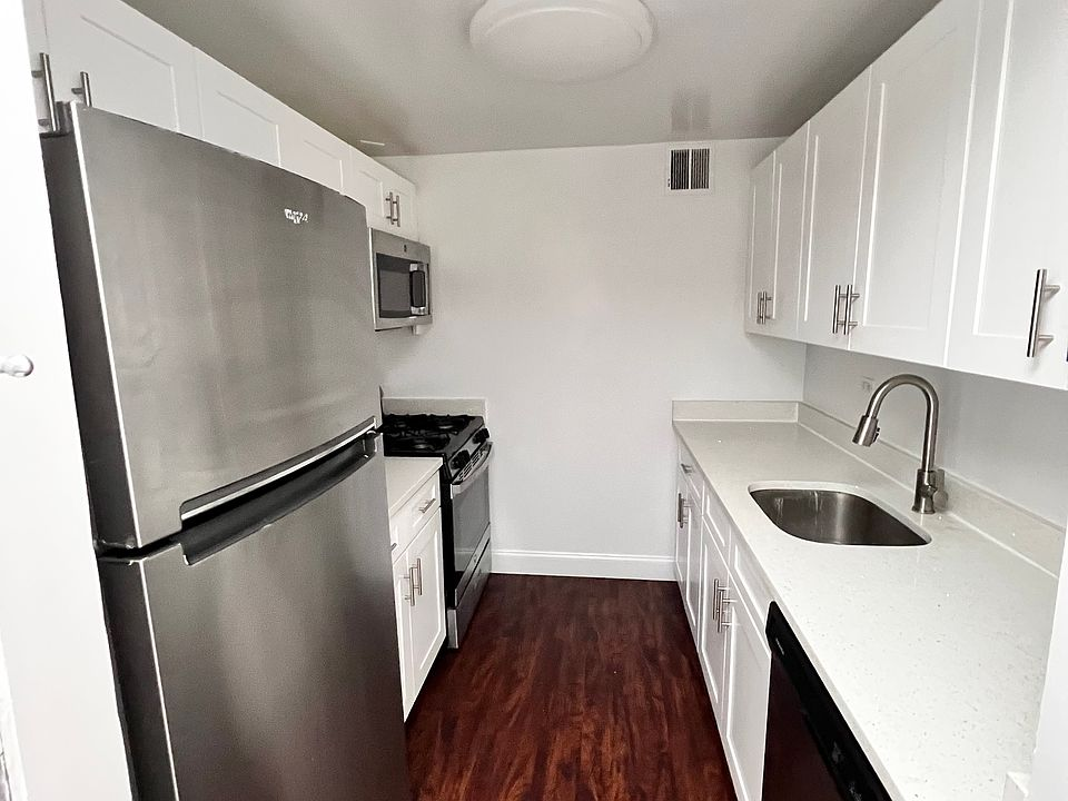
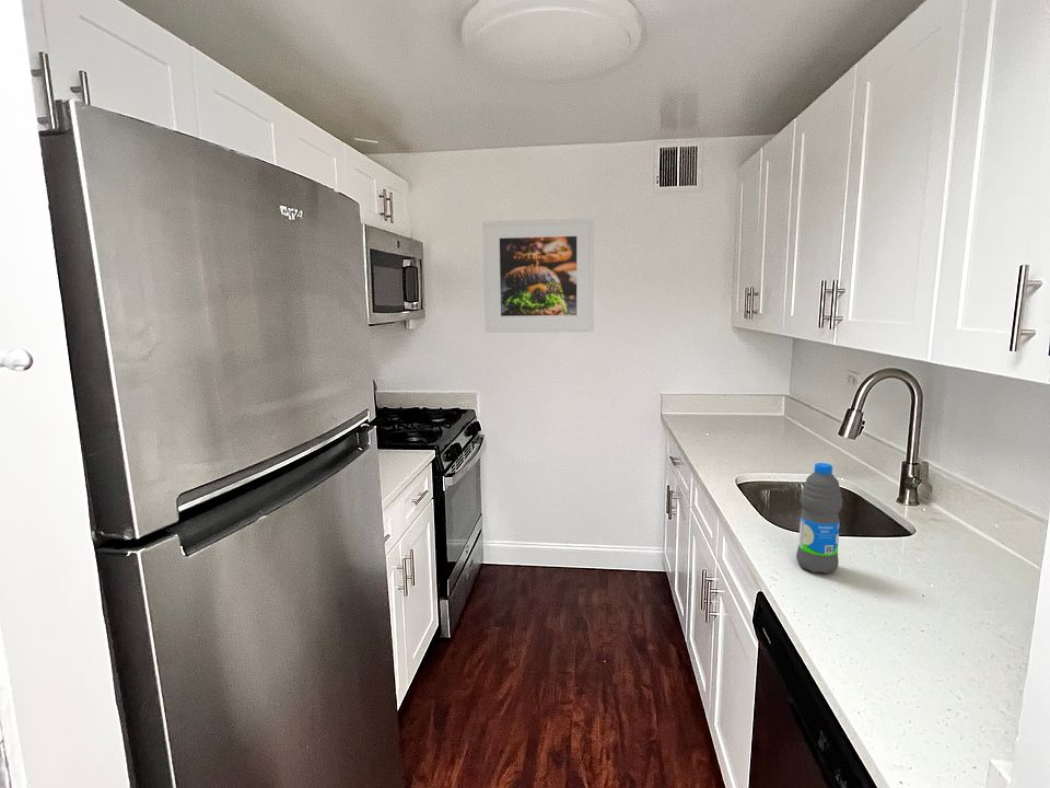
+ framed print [481,217,595,334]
+ water bottle [795,462,843,575]
